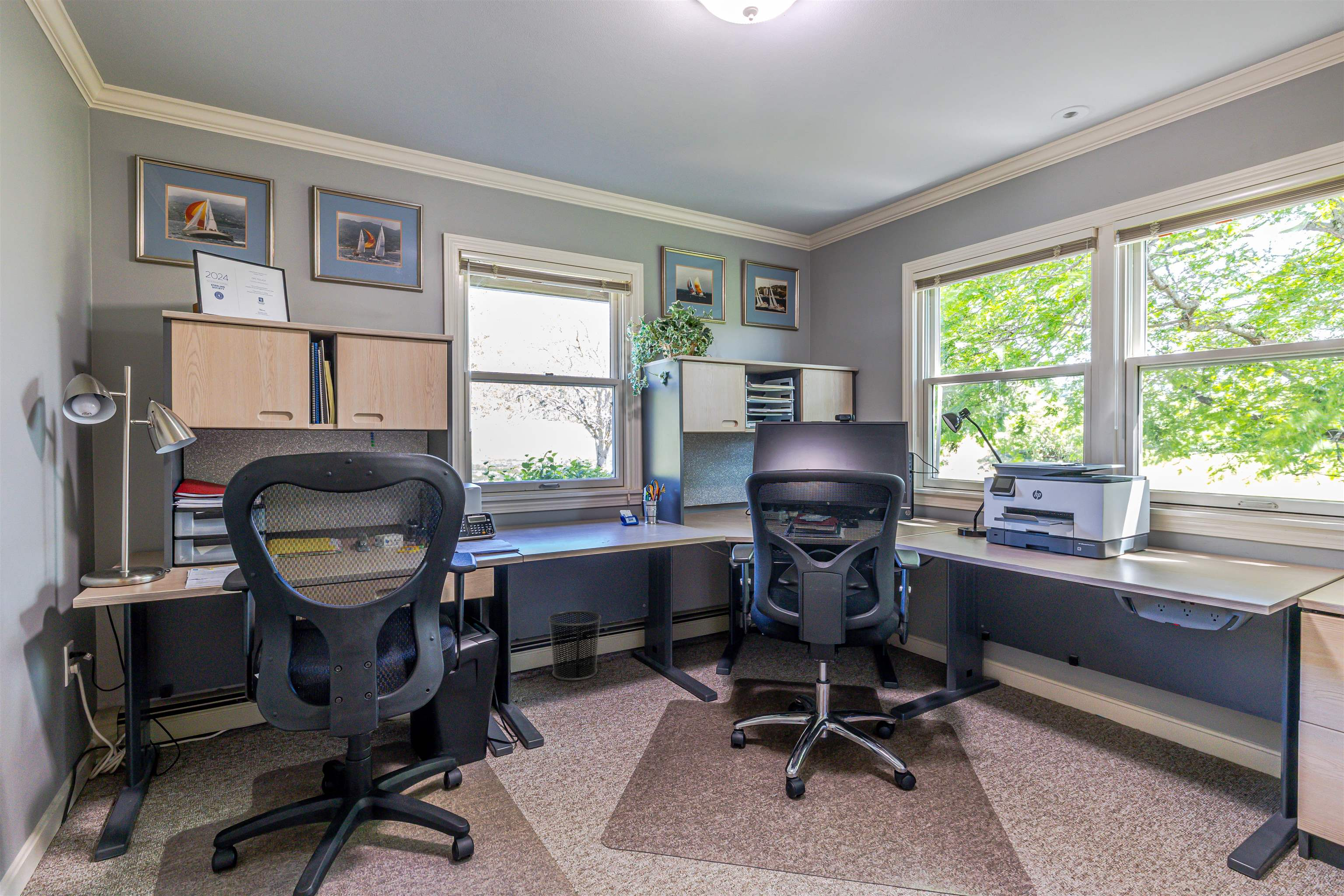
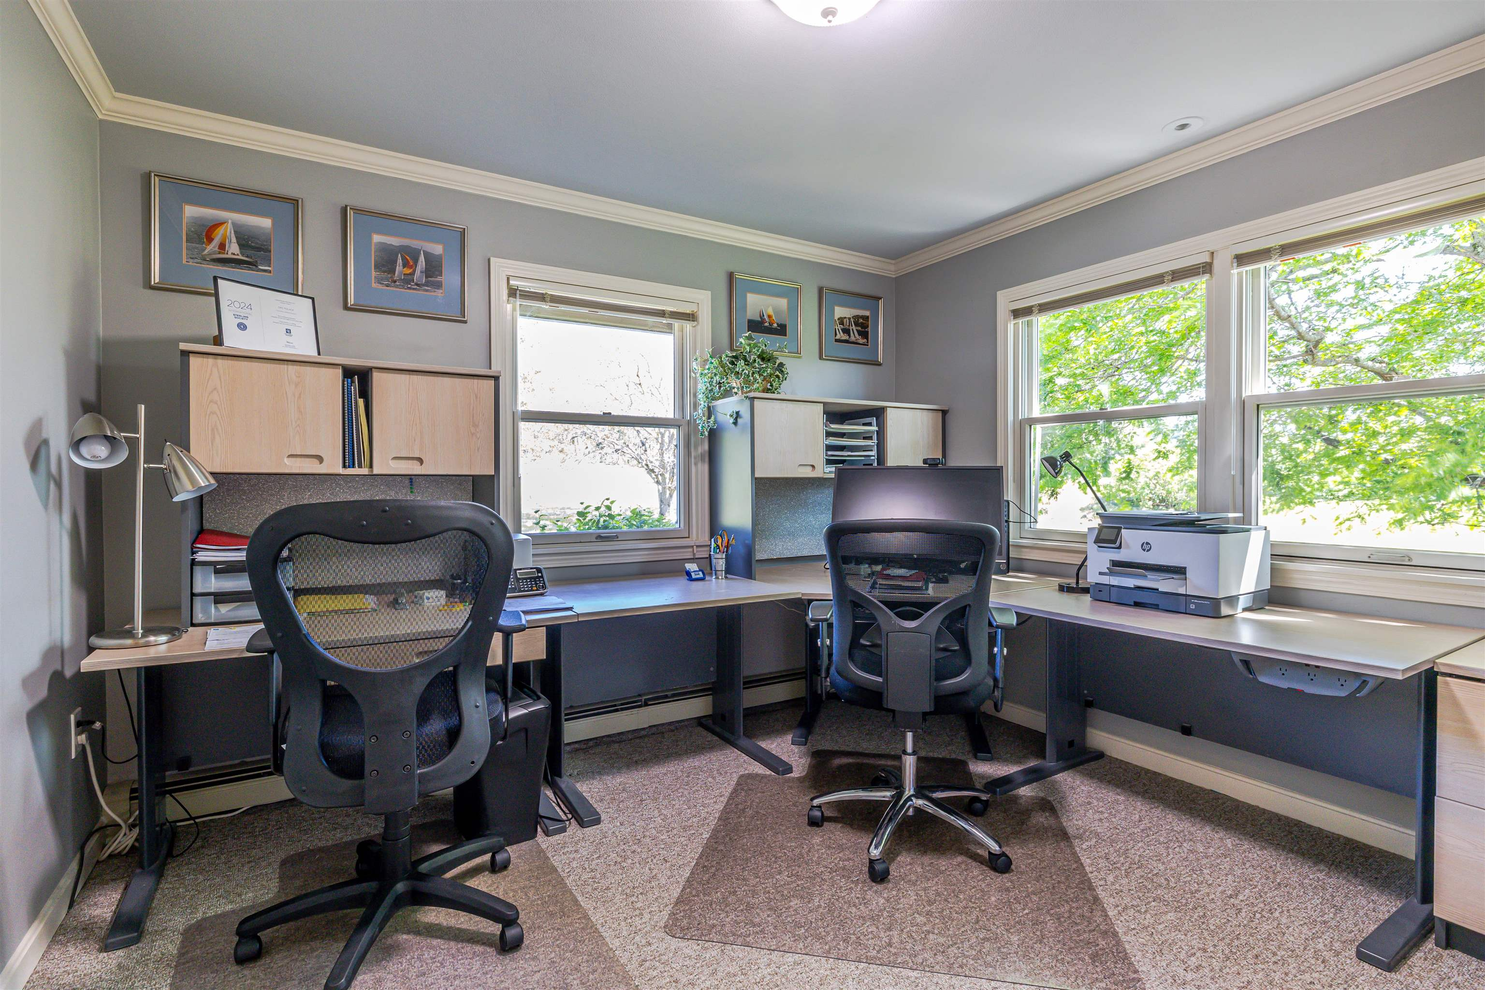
- waste bin [548,610,602,681]
